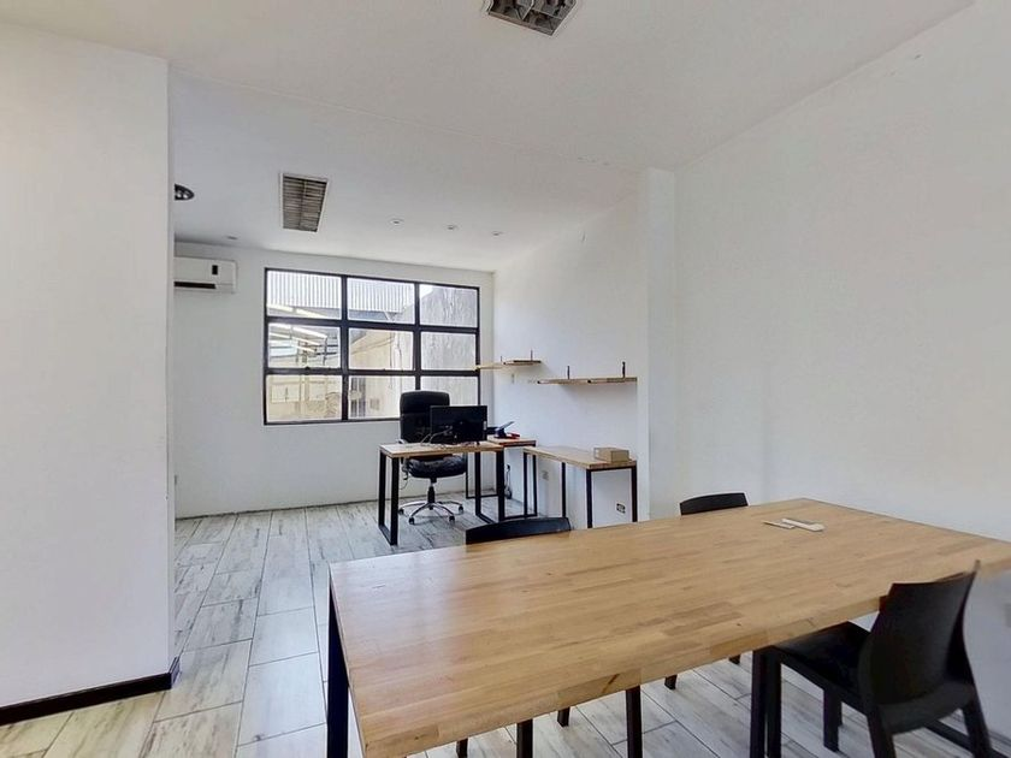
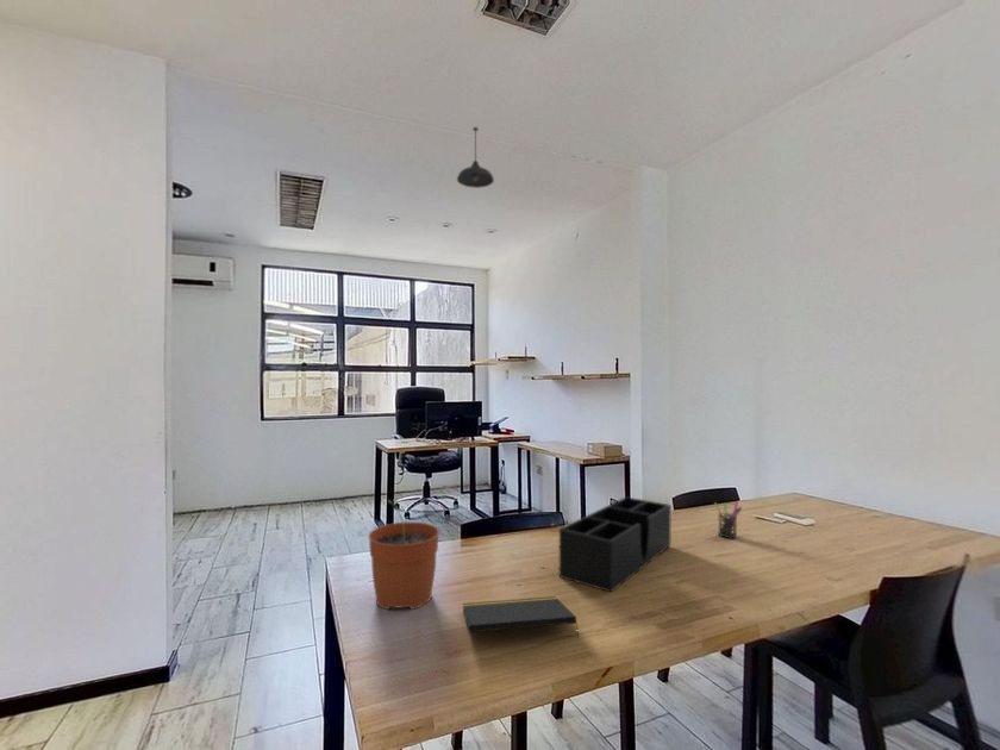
+ pendant light [456,126,495,189]
+ notepad [462,595,580,637]
+ plant pot [368,496,440,611]
+ desk organizer [558,495,673,593]
+ pen holder [713,500,743,539]
